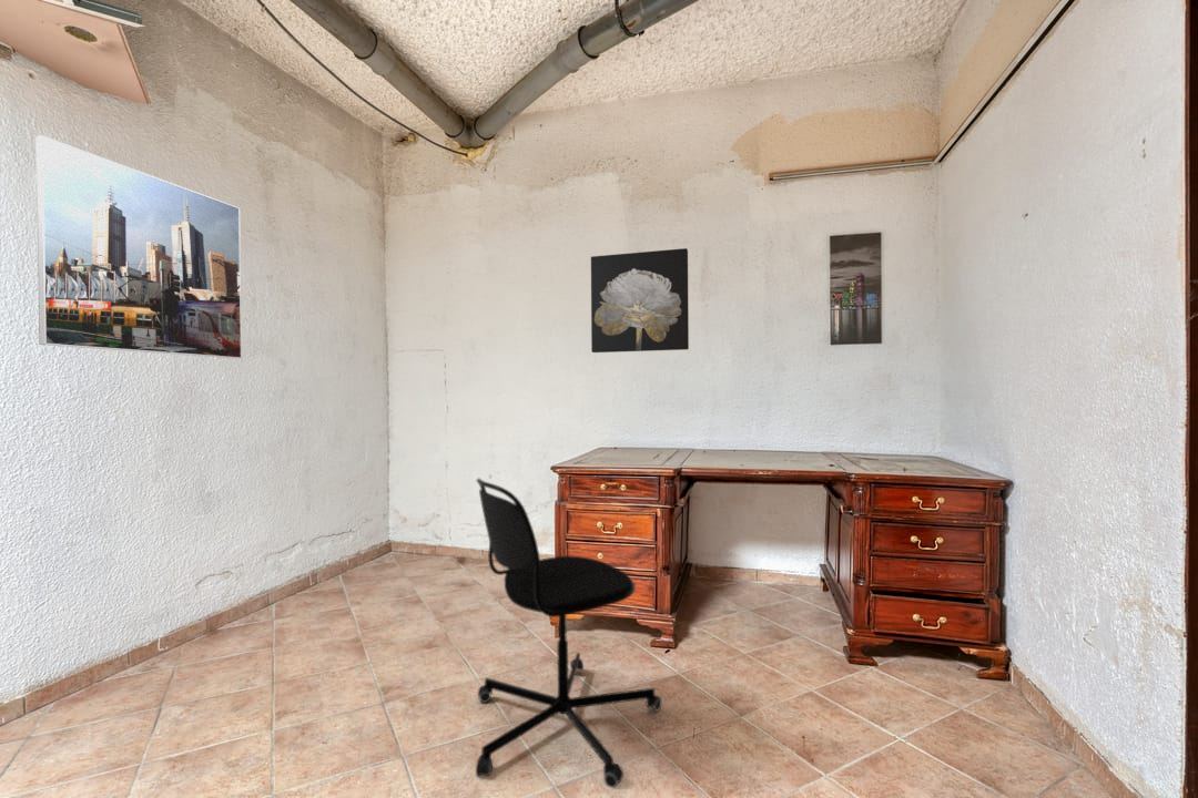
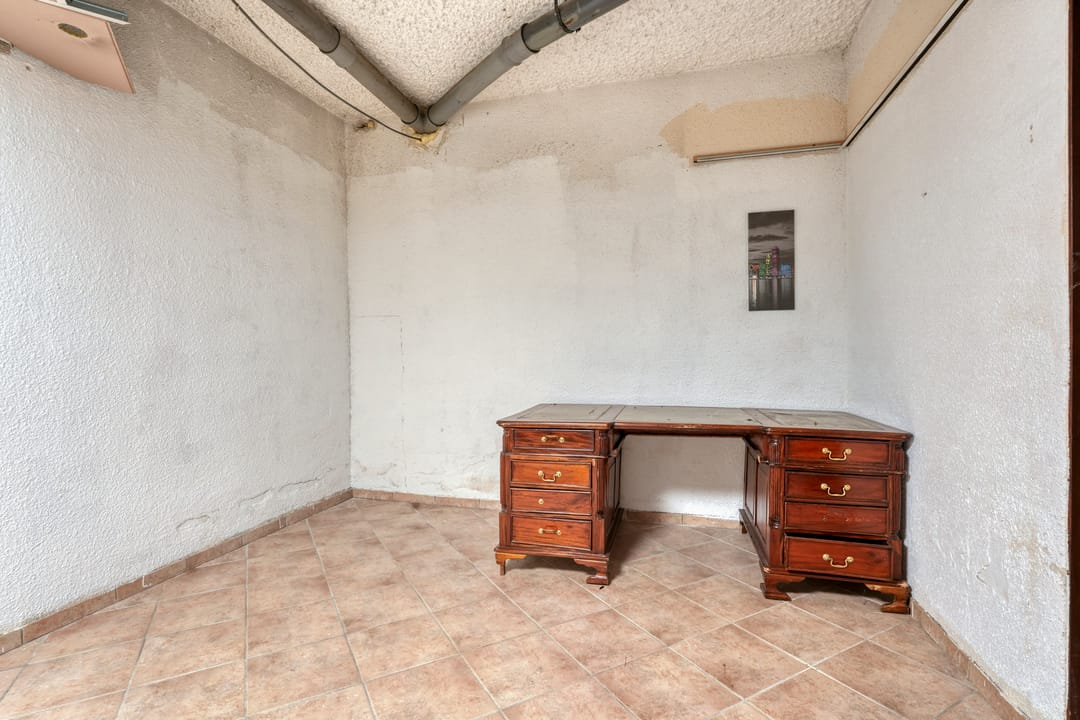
- wall art [590,247,690,354]
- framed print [35,134,243,359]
- office chair [475,477,663,789]
